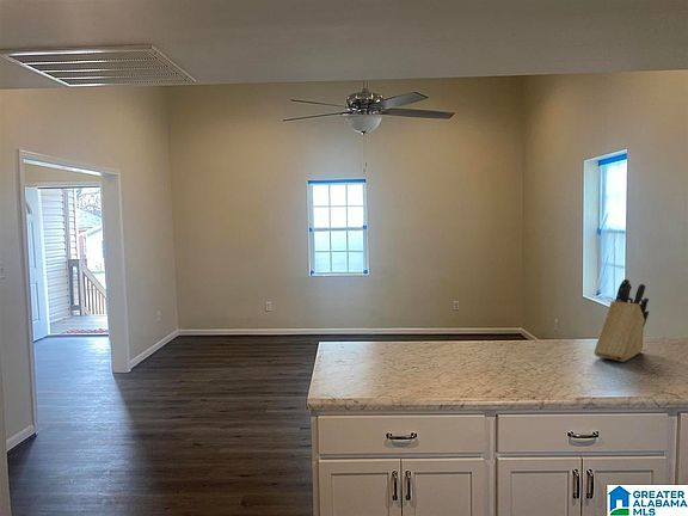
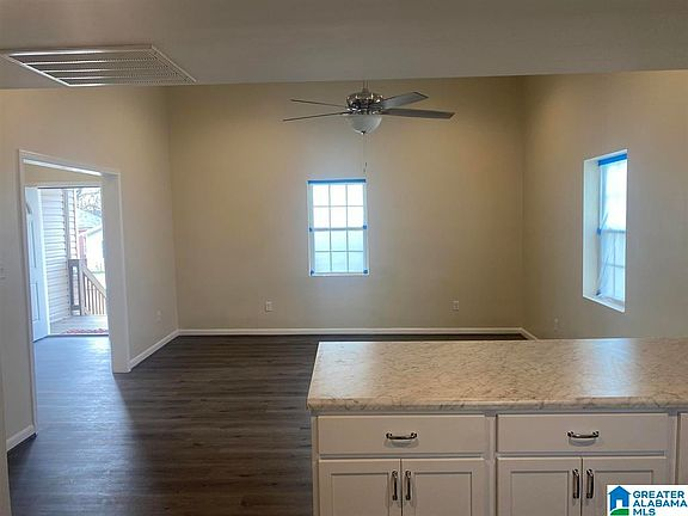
- knife block [592,278,650,363]
